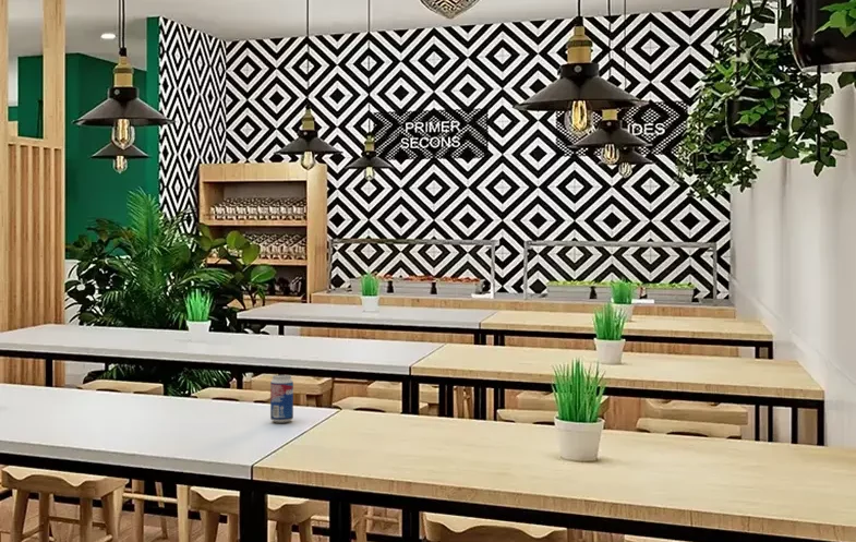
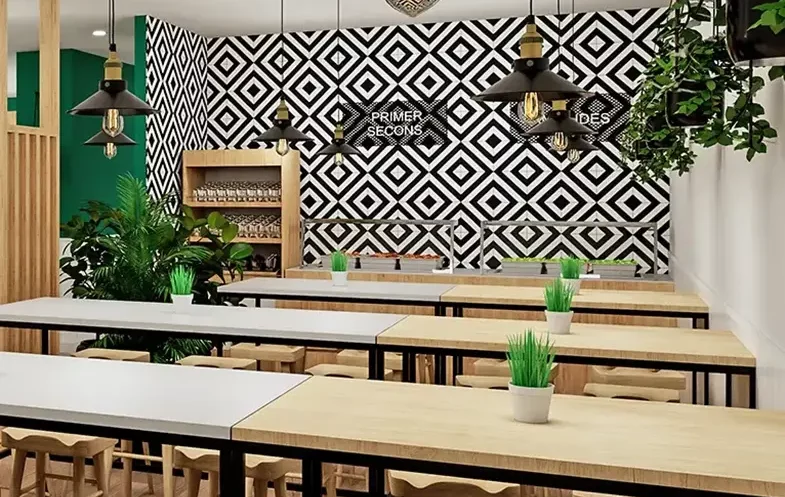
- beverage can [269,374,294,424]
